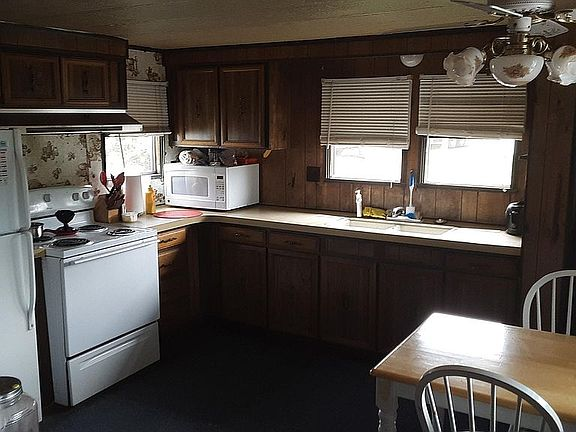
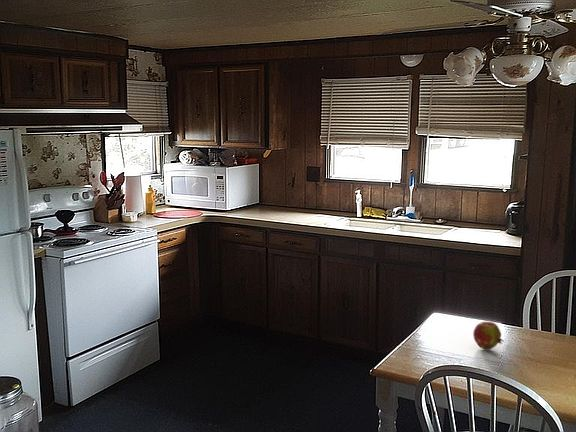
+ fruit [472,321,505,350]
